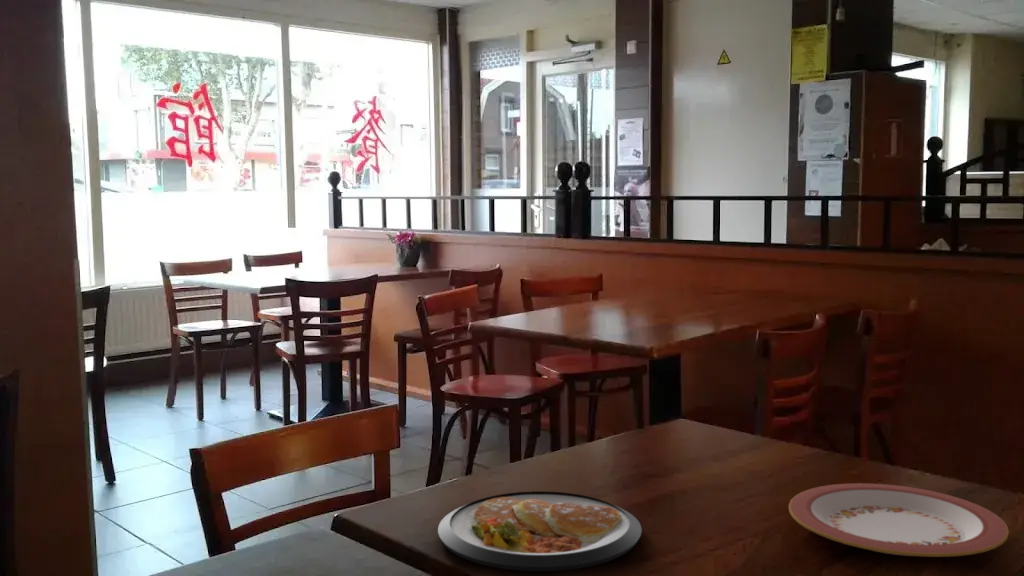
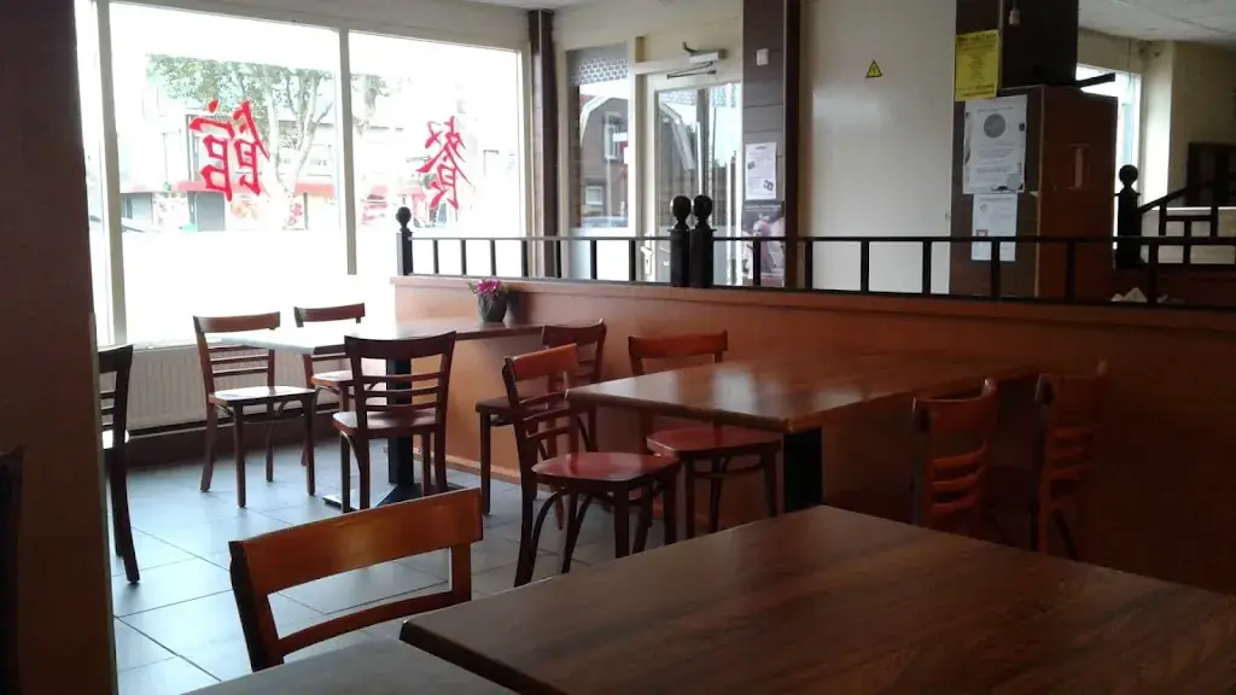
- plate [788,482,1010,558]
- dish [437,490,643,572]
